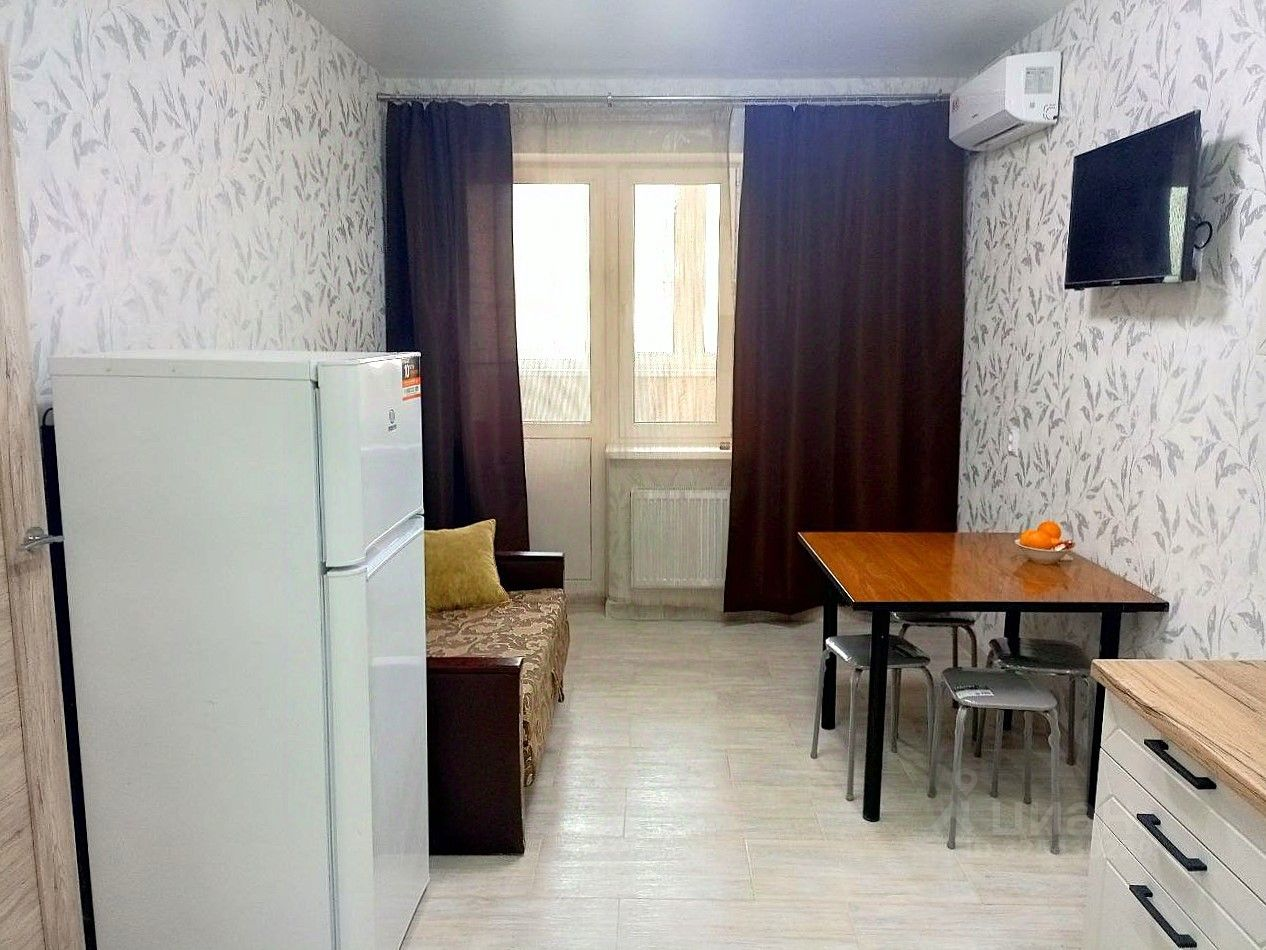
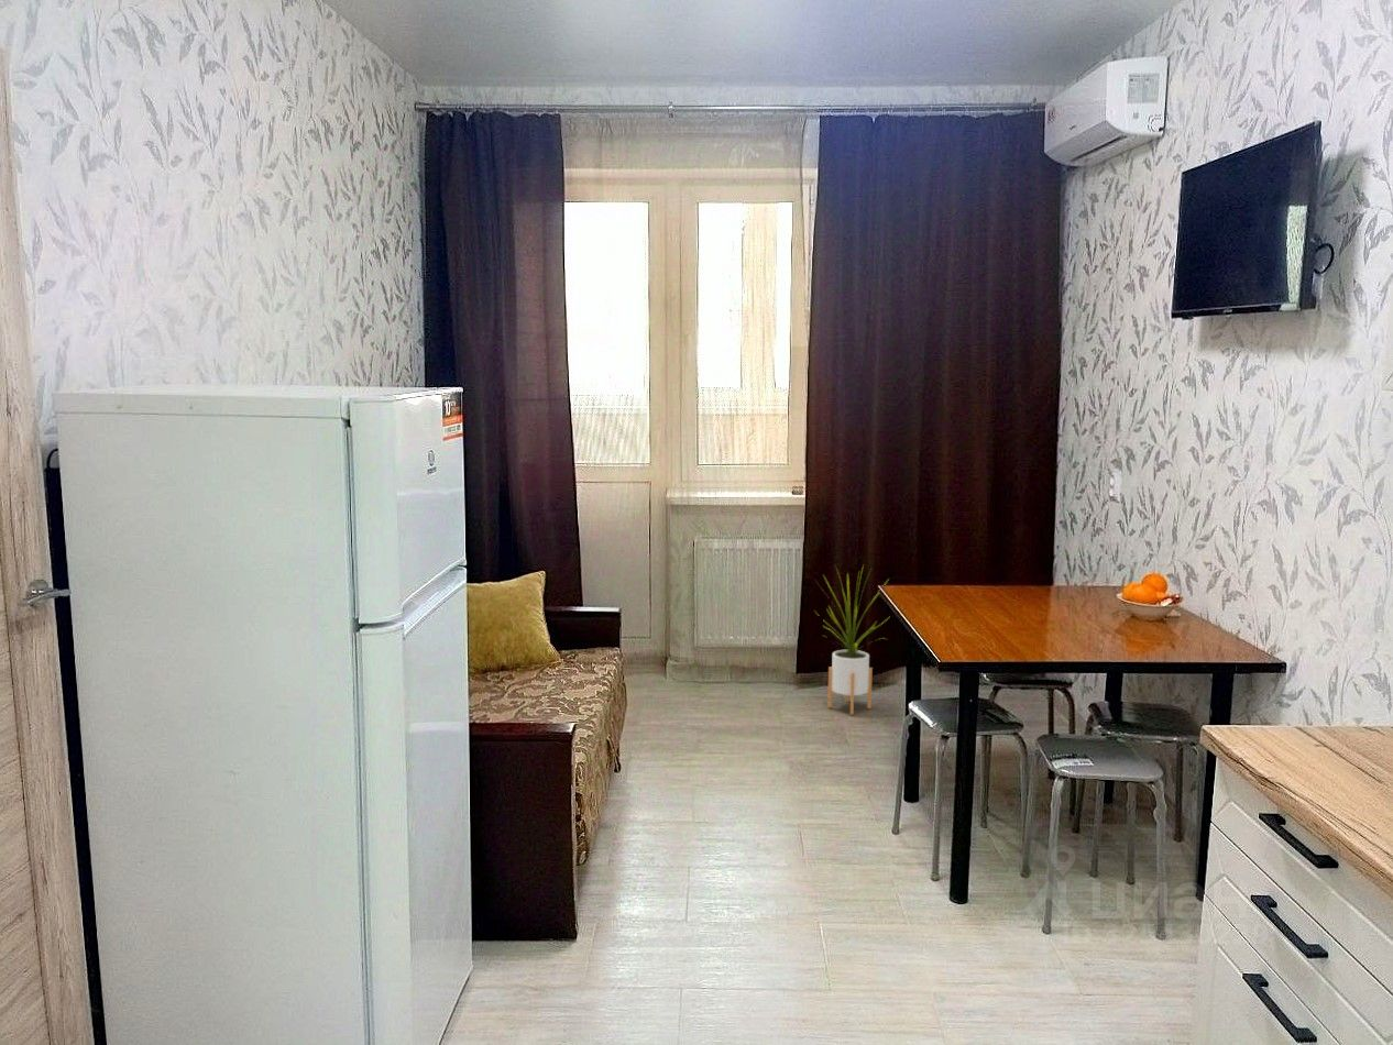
+ house plant [813,564,890,716]
